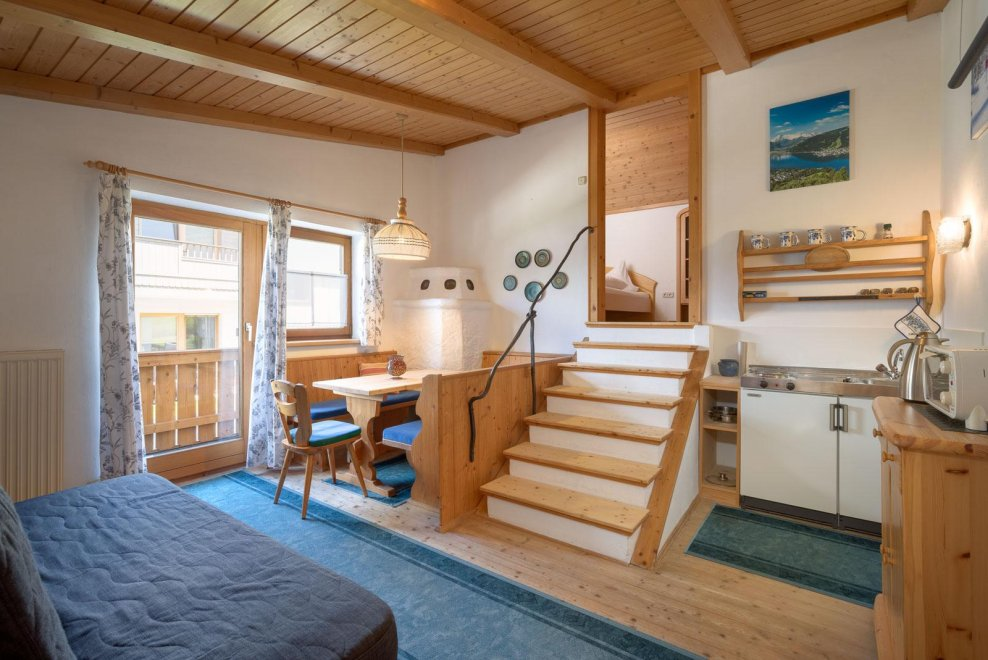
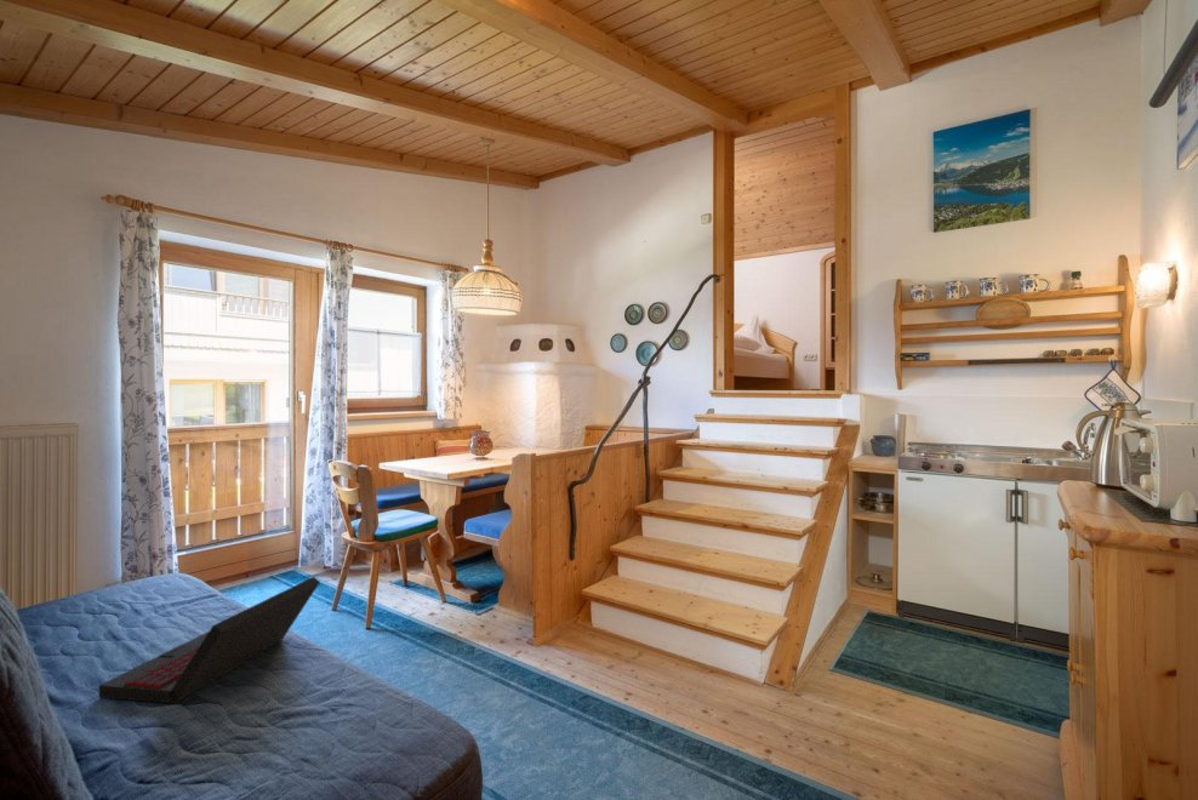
+ laptop [98,576,321,704]
